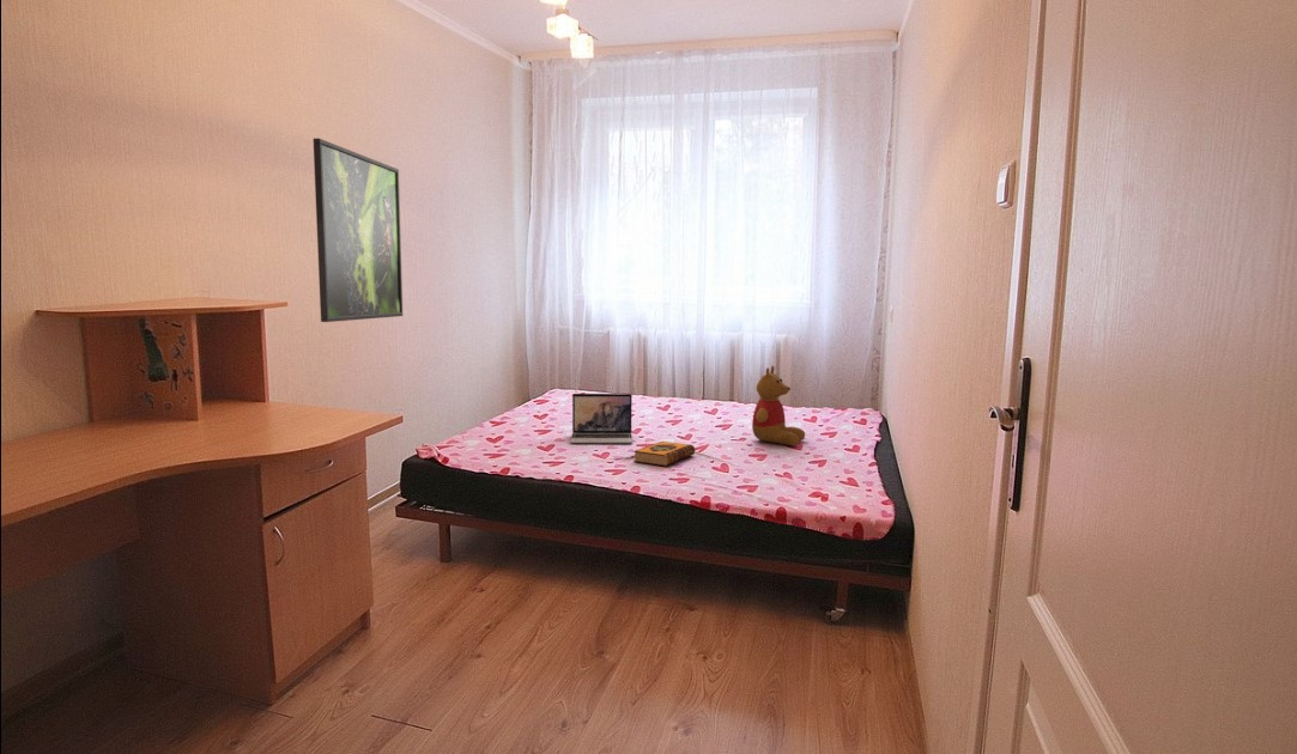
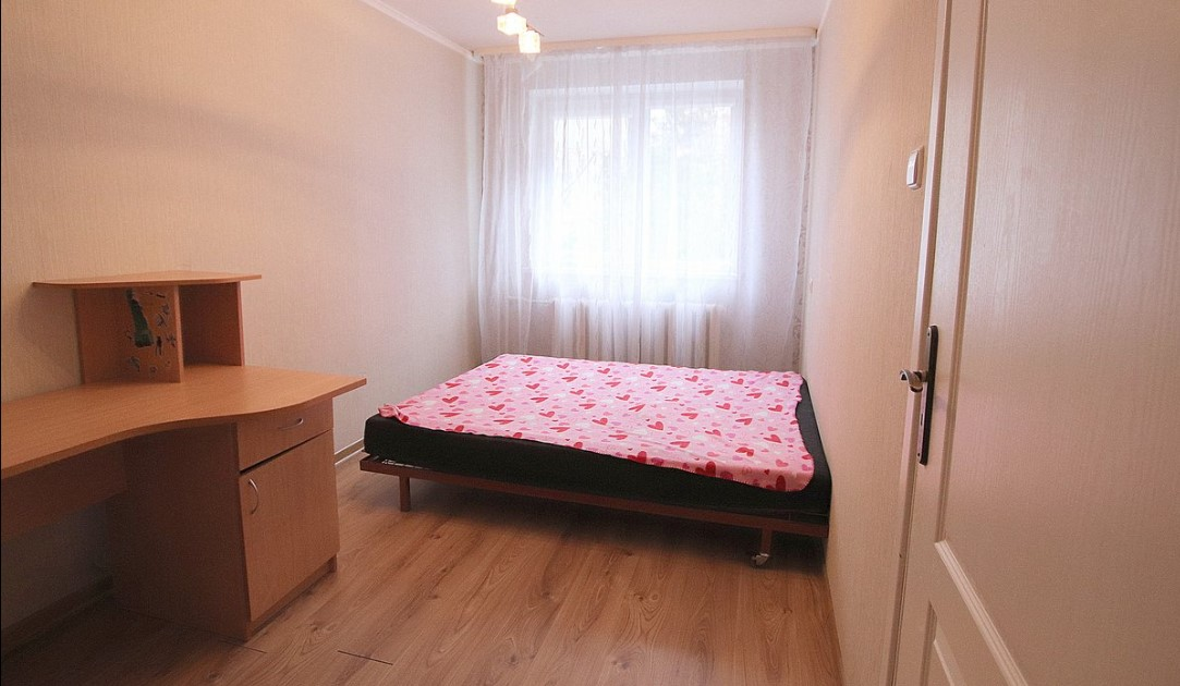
- hardback book [632,440,696,468]
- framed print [313,138,404,323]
- teddy bear [751,365,806,448]
- laptop [569,393,634,444]
